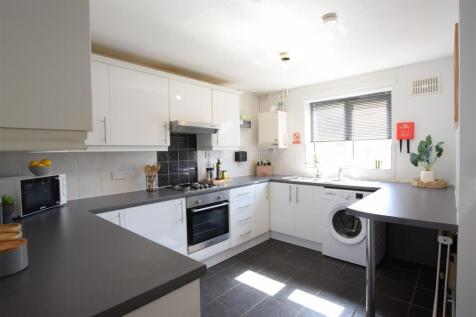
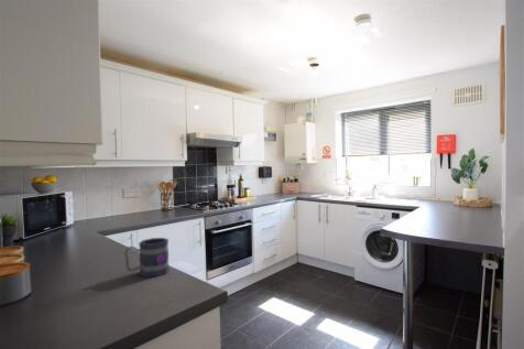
+ mug [123,237,171,279]
